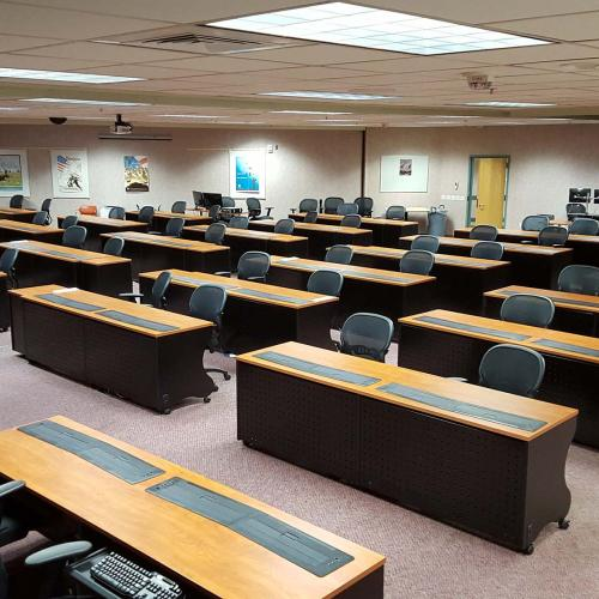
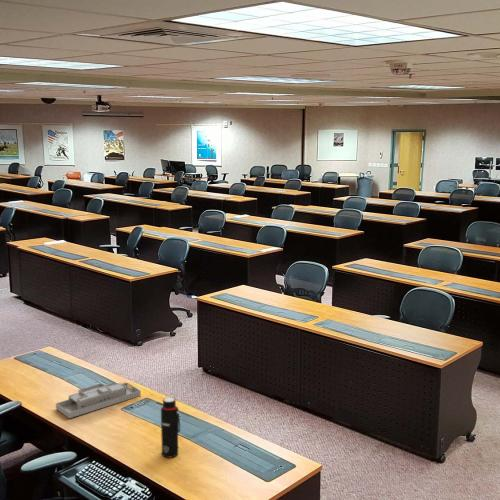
+ water bottle [160,396,181,459]
+ desk organizer [55,381,142,419]
